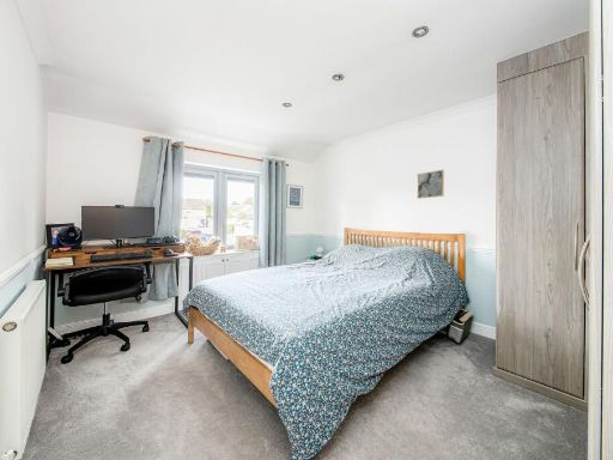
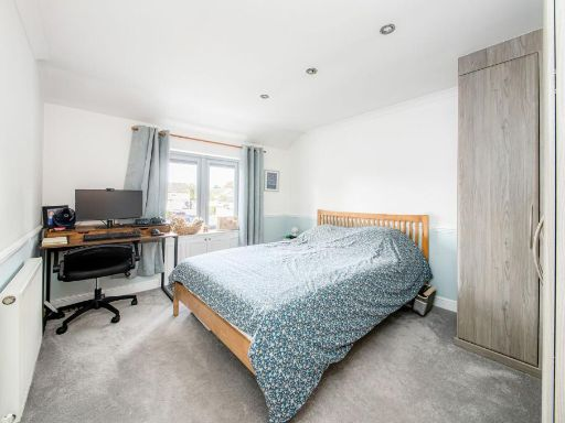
- wall art [417,169,445,200]
